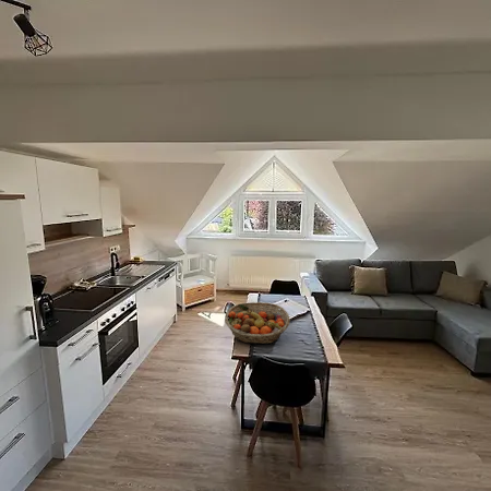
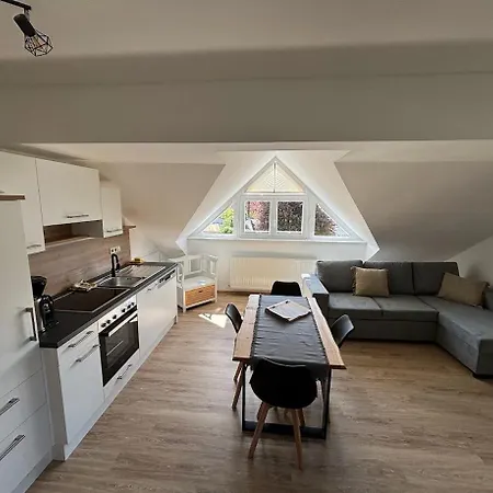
- fruit basket [224,301,291,345]
